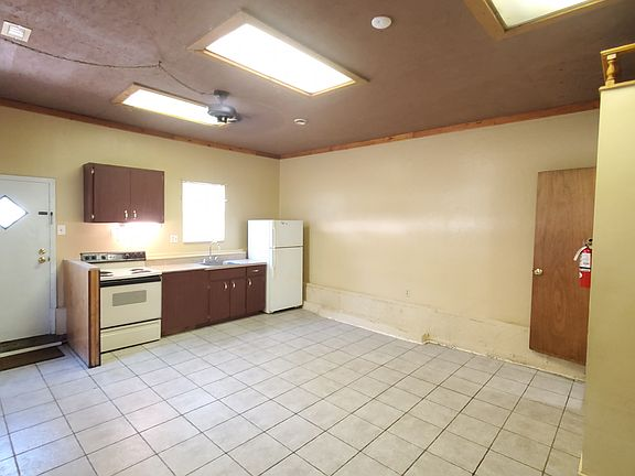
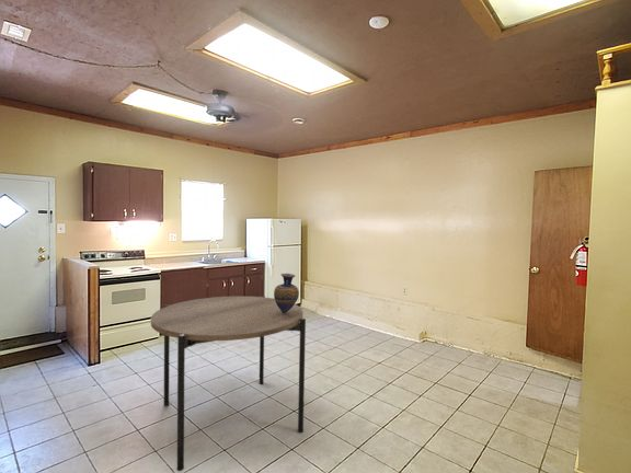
+ vase [273,273,300,313]
+ dining table [150,295,307,472]
